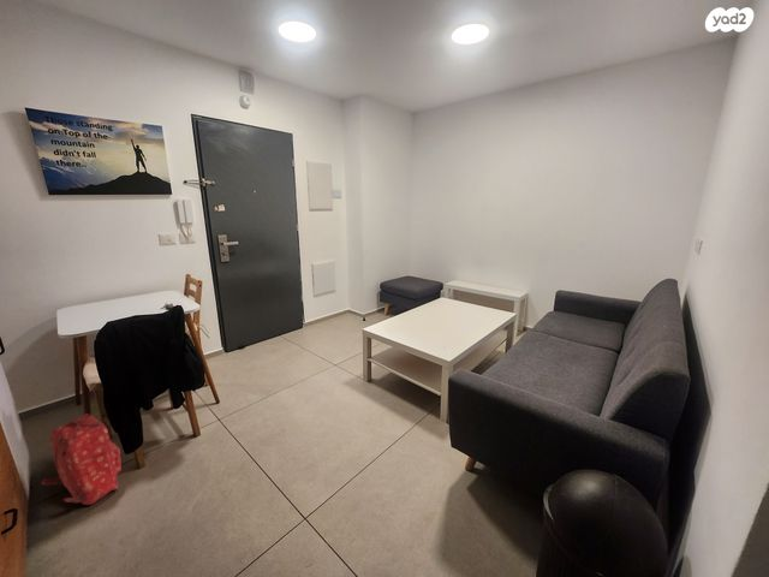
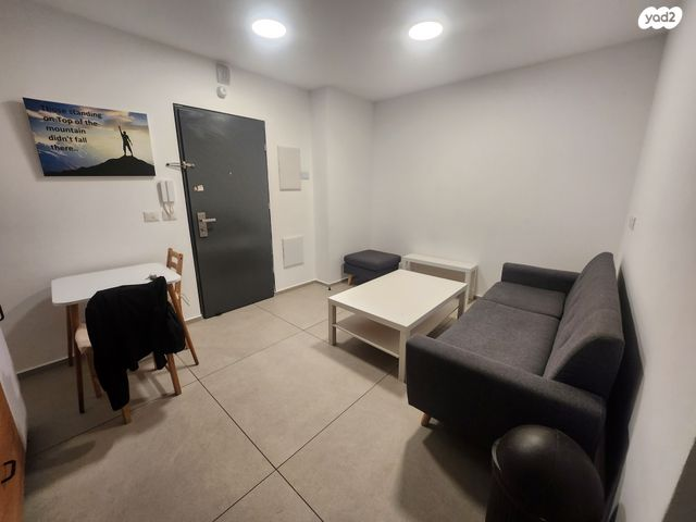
- backpack [41,412,123,506]
